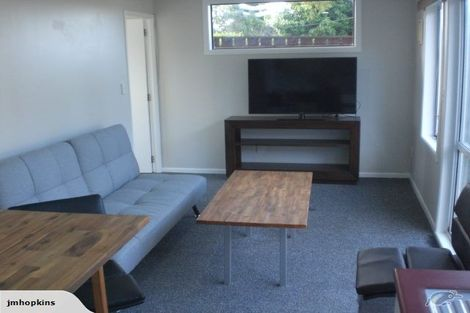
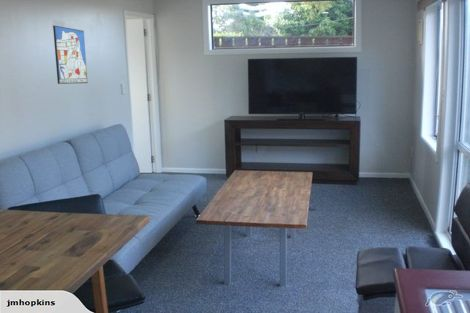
+ wall art [52,25,88,85]
